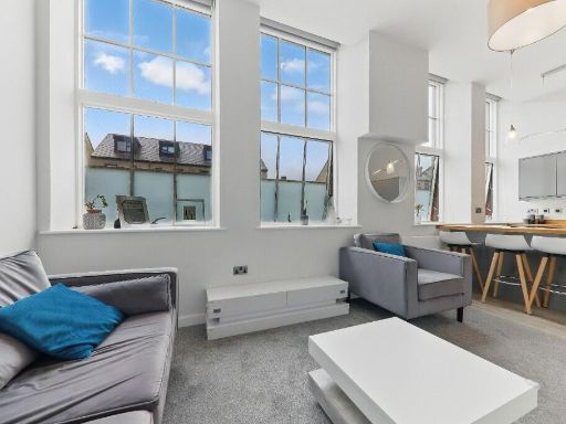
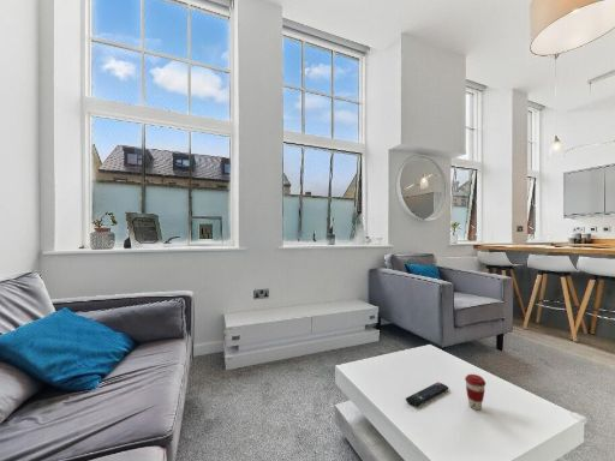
+ remote control [405,381,449,408]
+ coffee cup [464,373,486,411]
